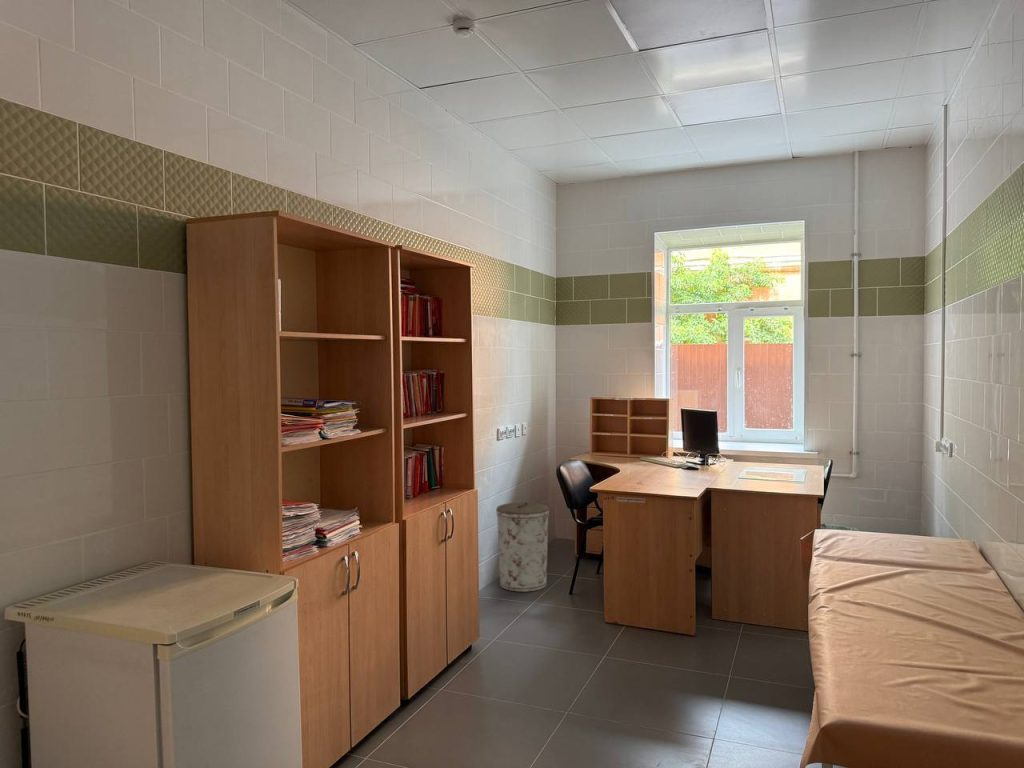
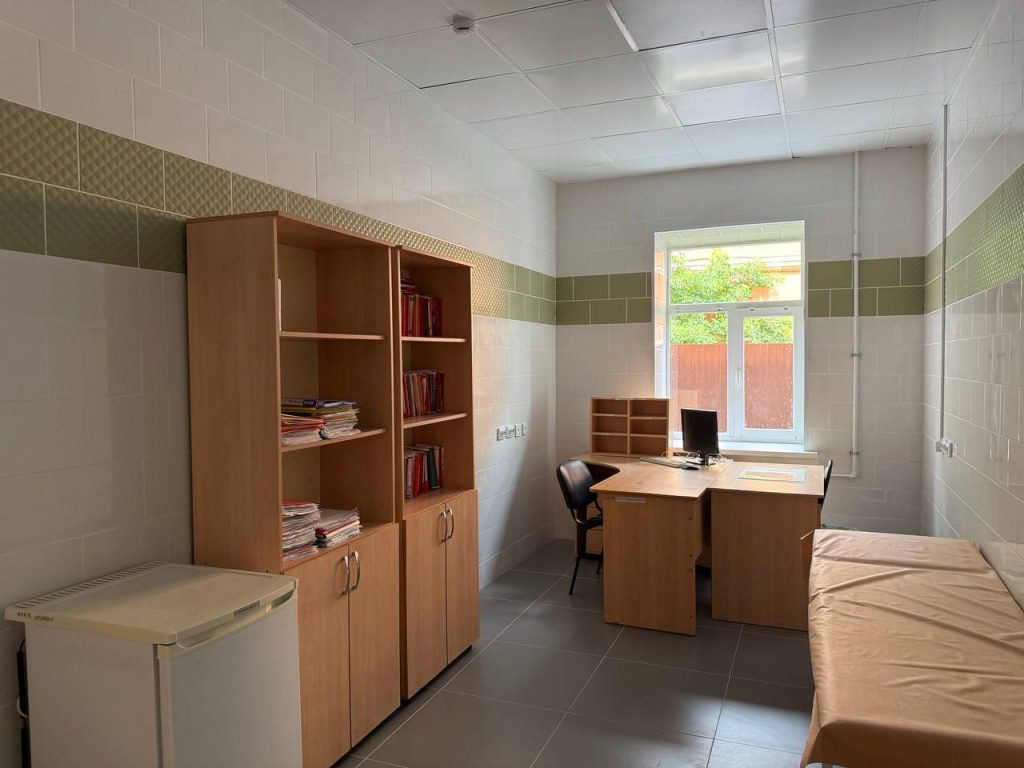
- trash can [495,501,550,593]
